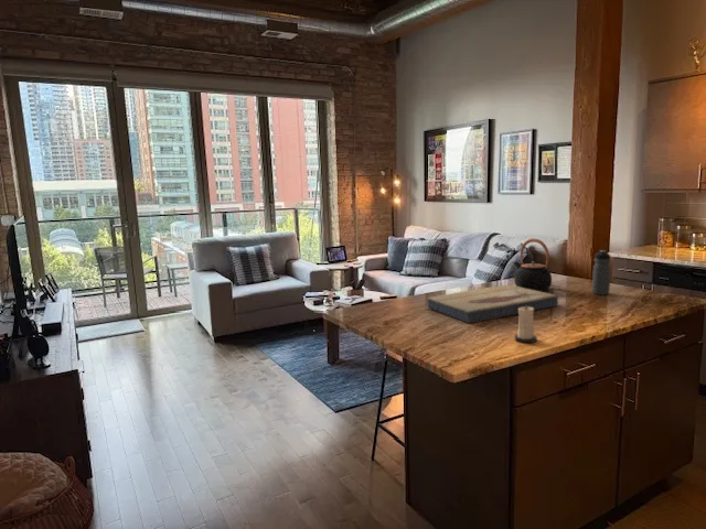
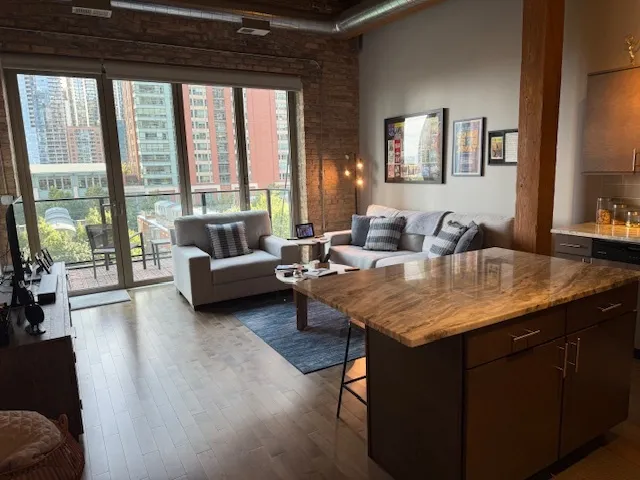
- teapot [513,237,553,292]
- water bottle [591,249,611,295]
- fish fossil [427,283,559,324]
- candle [514,305,538,344]
